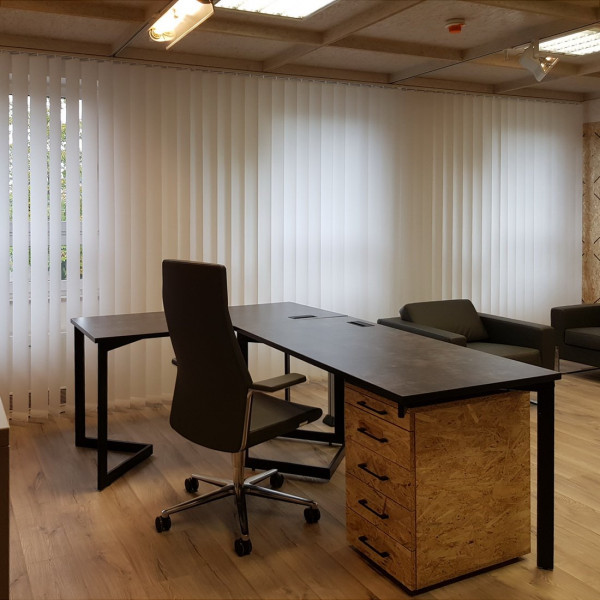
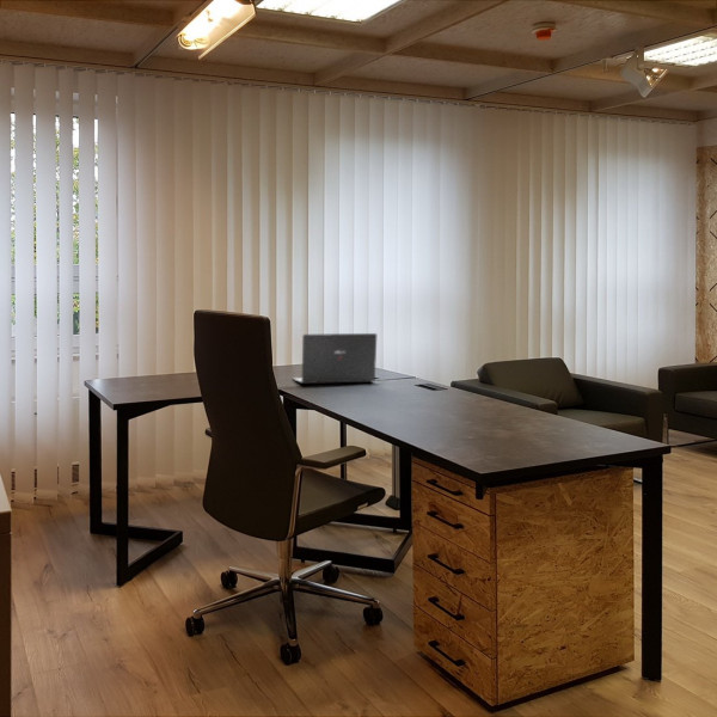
+ laptop [292,332,378,385]
